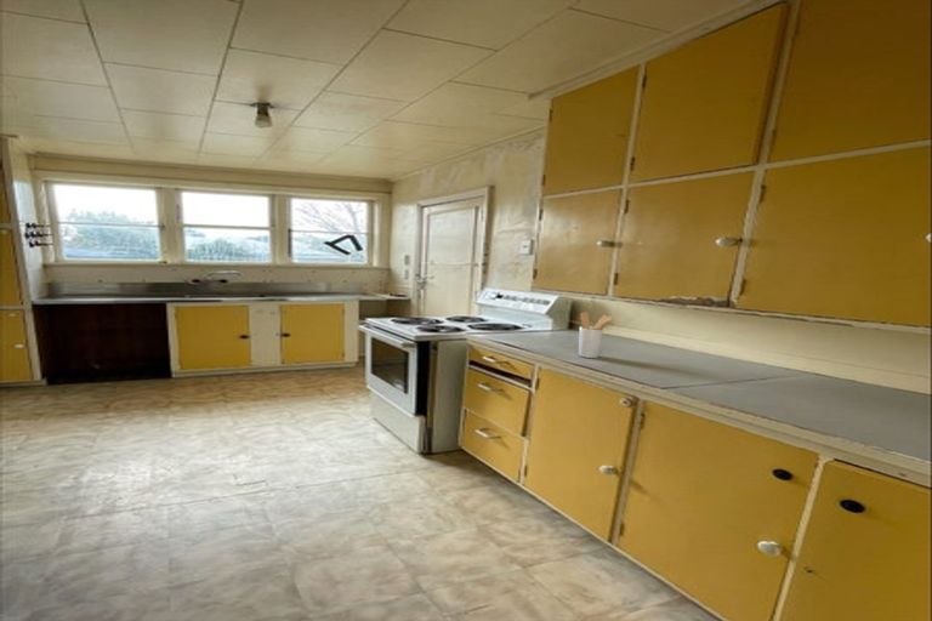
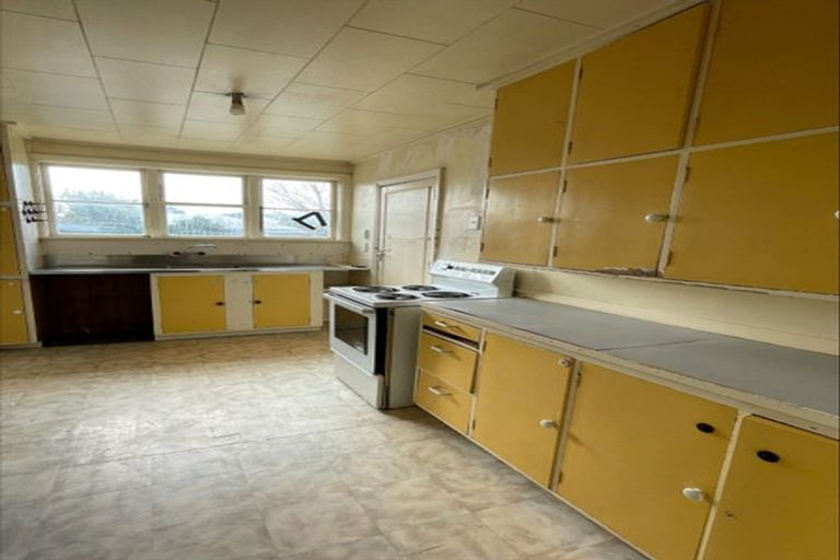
- utensil holder [578,310,614,359]
